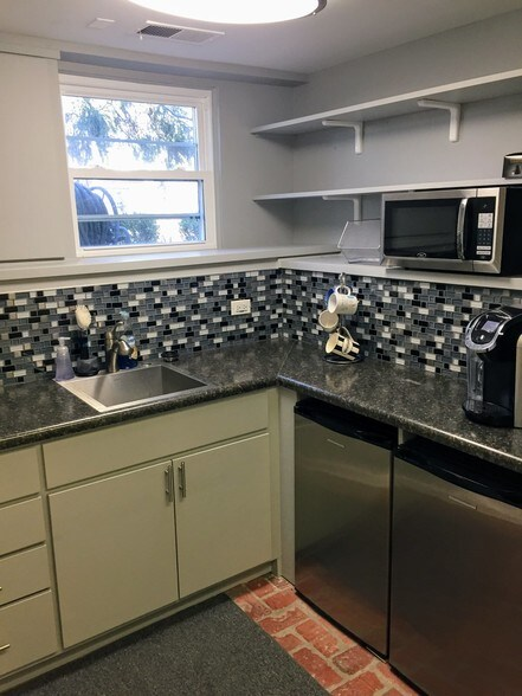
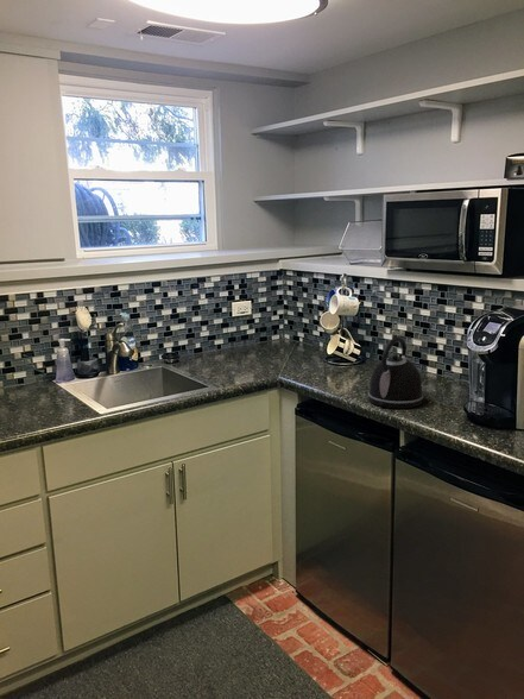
+ kettle [367,336,424,409]
